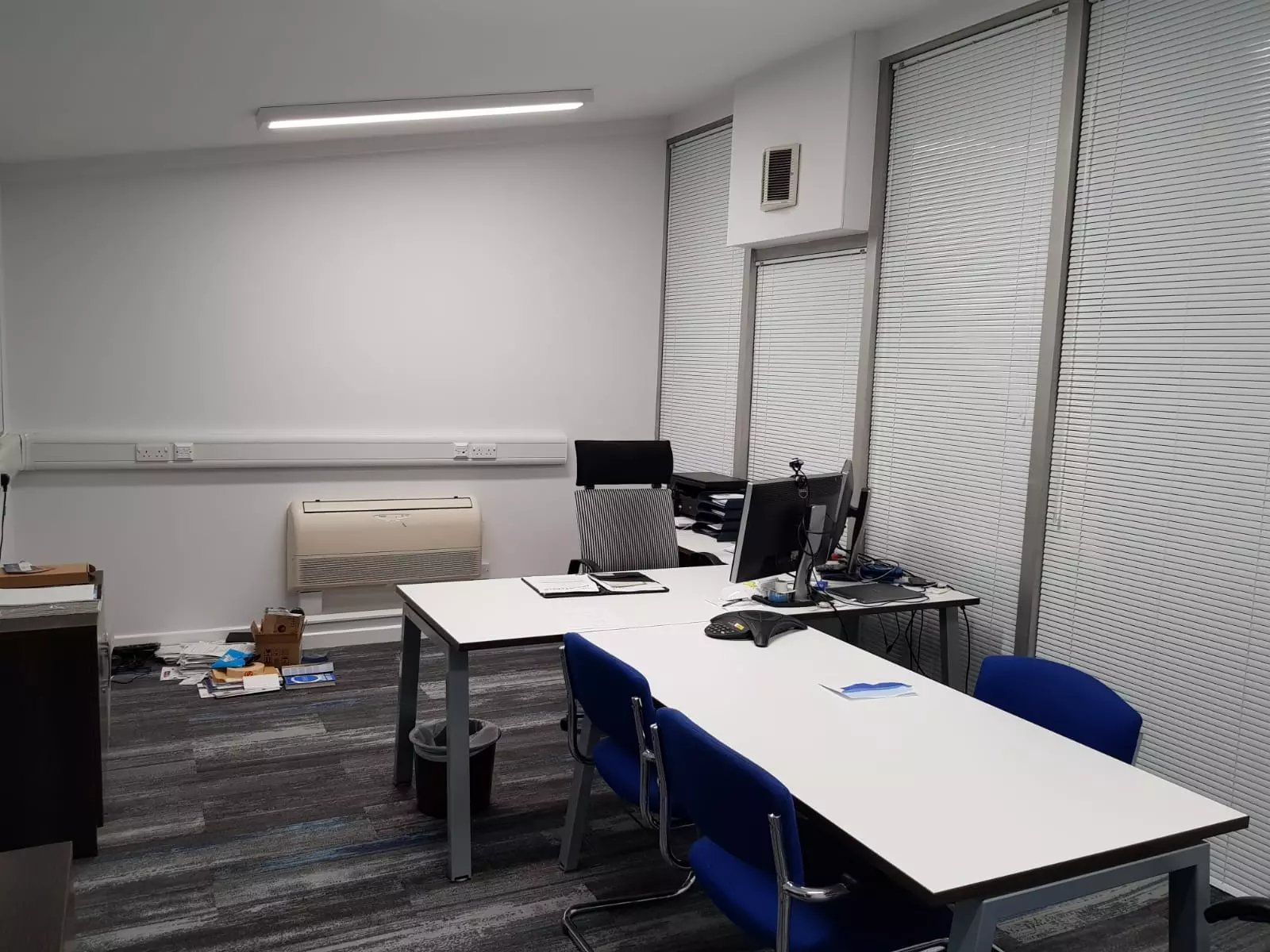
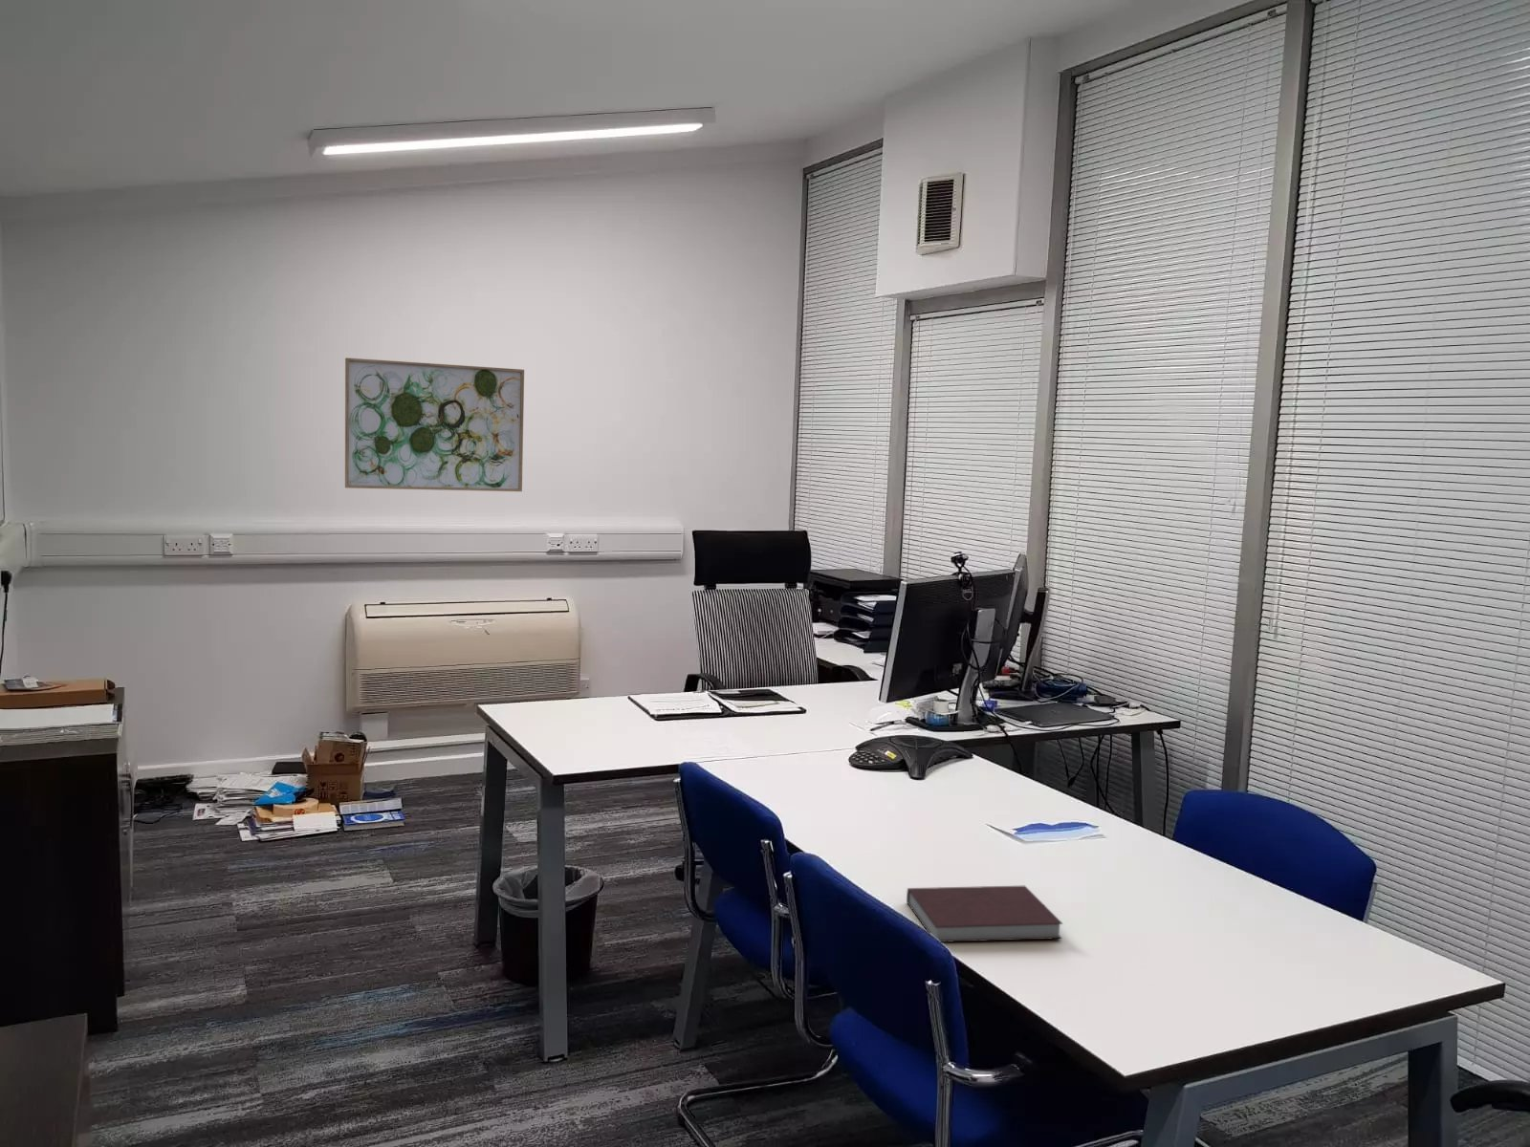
+ notebook [906,886,1064,943]
+ wall art [345,357,525,493]
